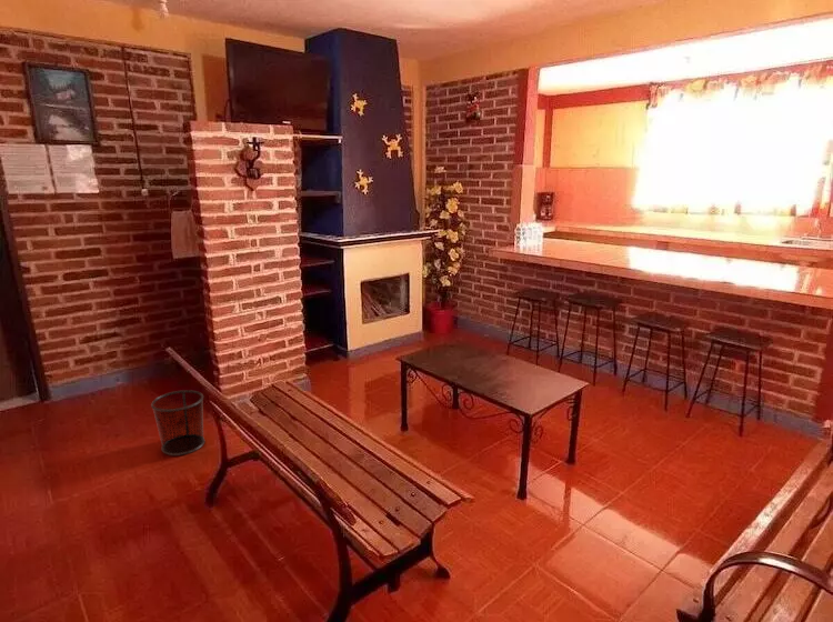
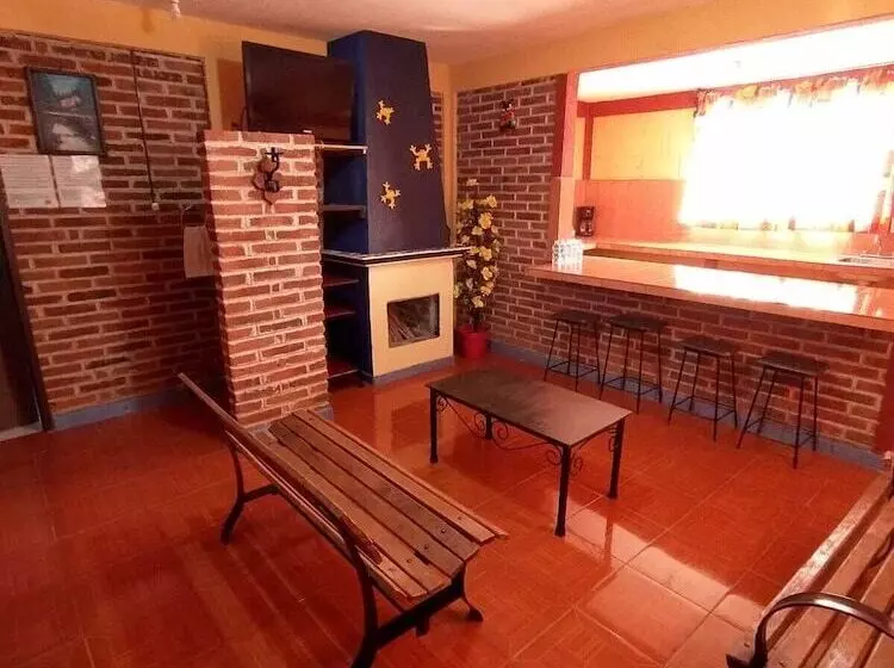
- waste bin [150,389,205,457]
